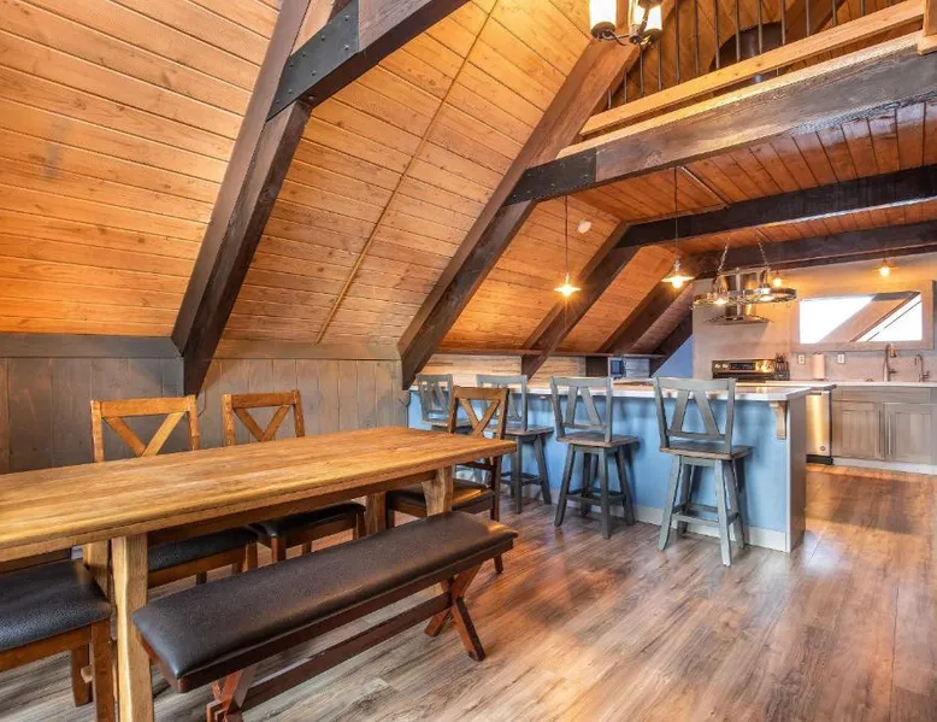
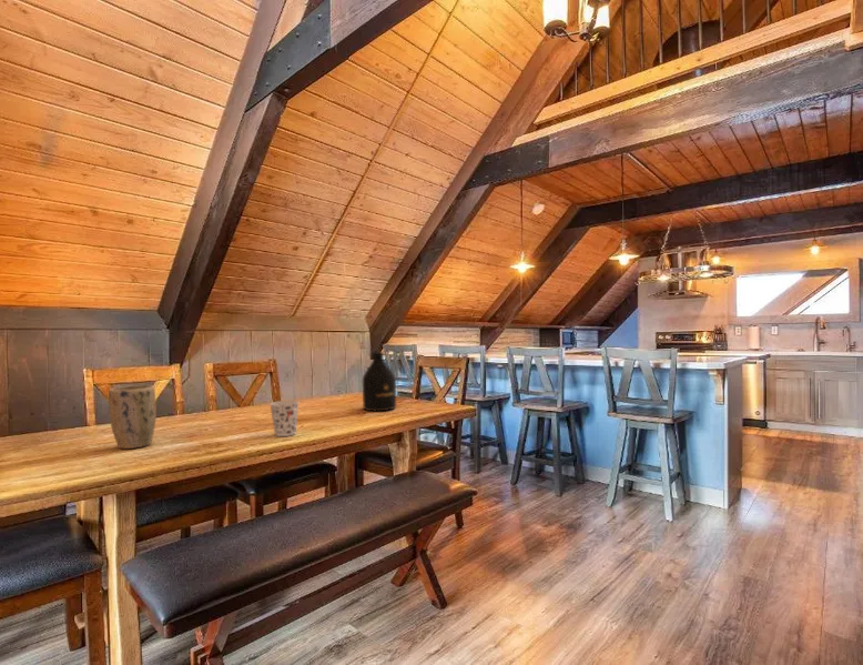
+ cup [268,400,299,437]
+ bottle [362,351,397,413]
+ plant pot [108,384,158,450]
